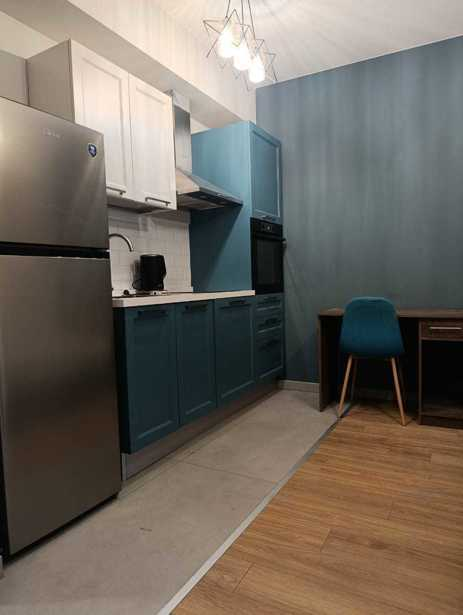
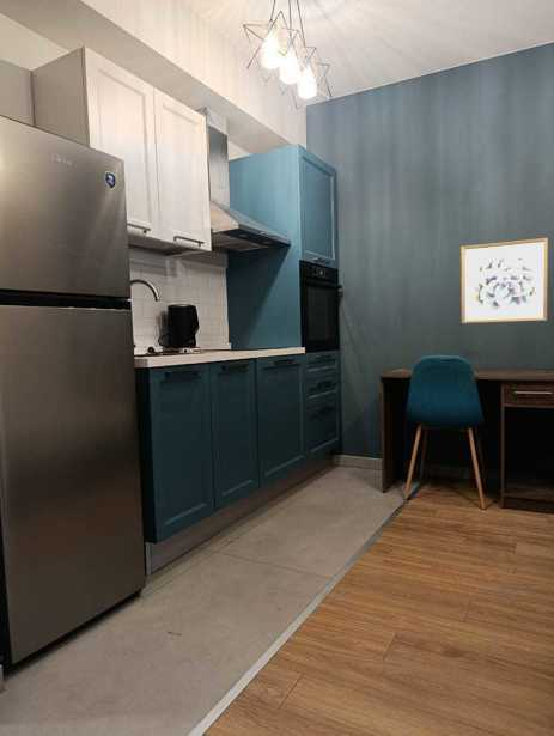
+ wall art [461,237,549,324]
